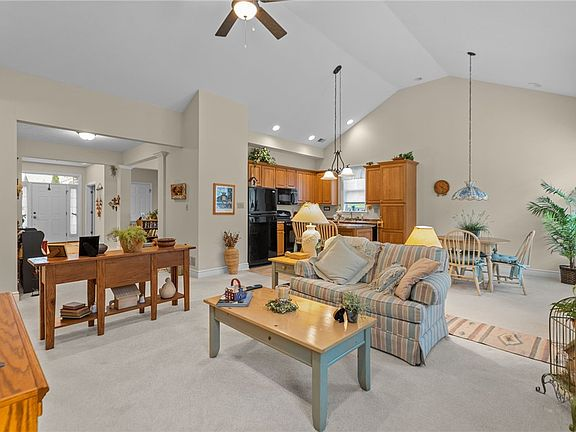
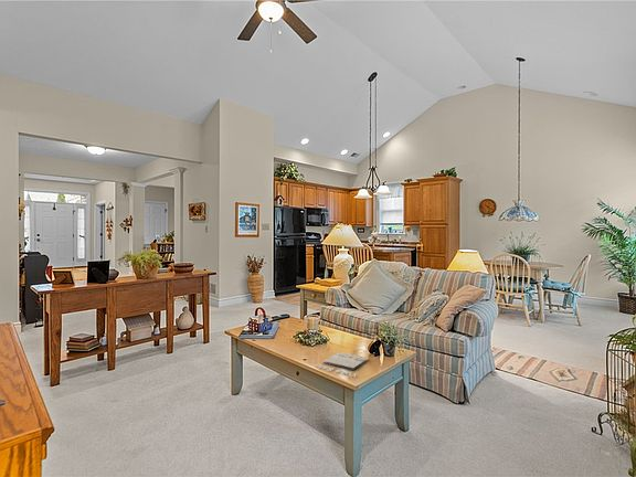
+ magazine [315,351,369,379]
